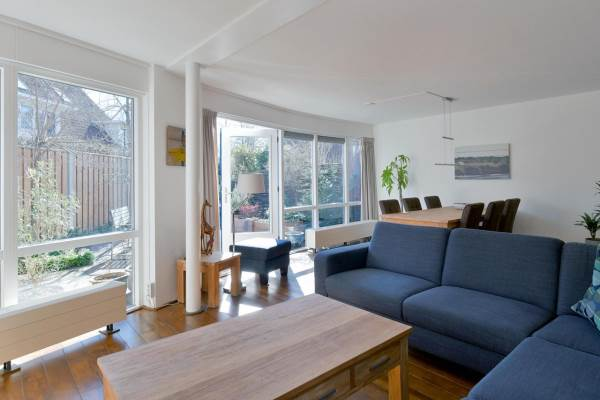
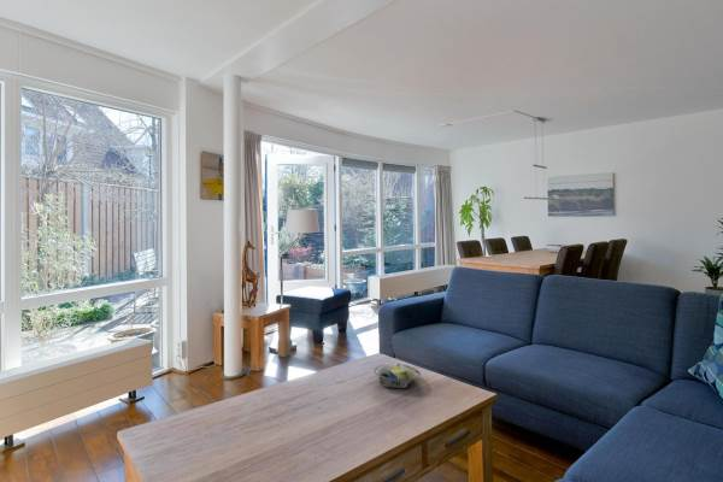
+ decorative bowl [374,360,422,389]
